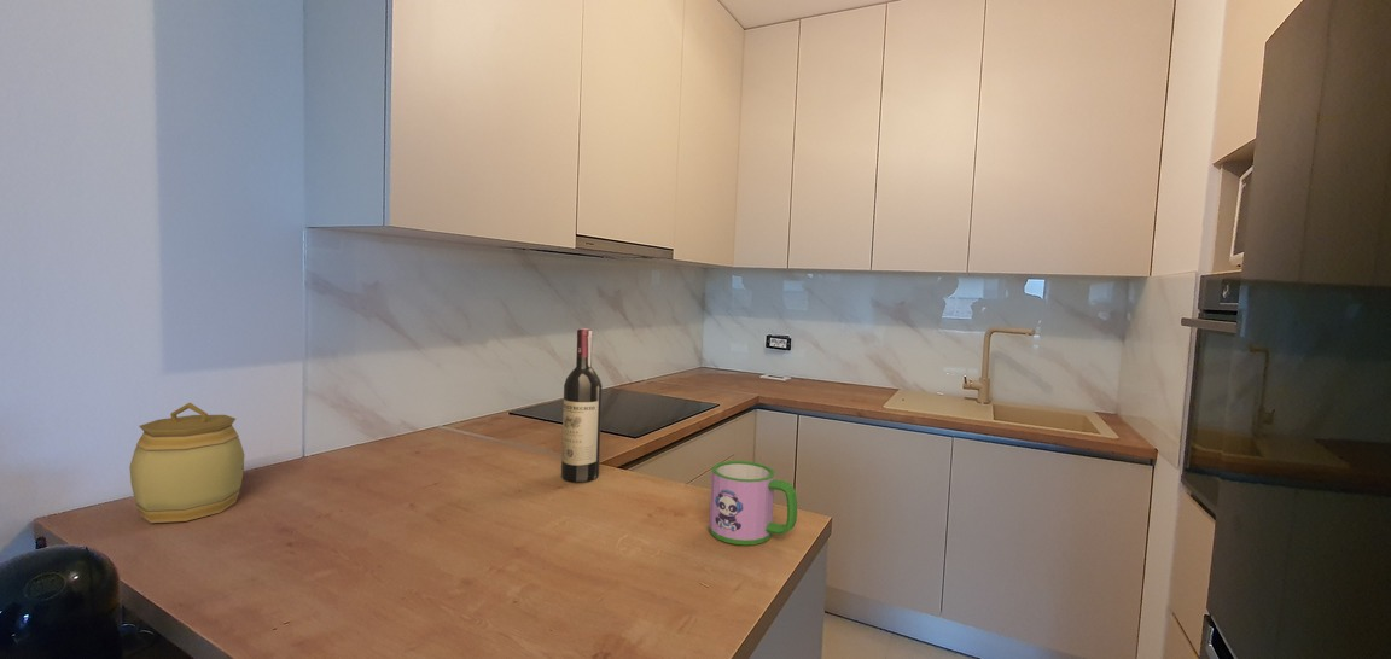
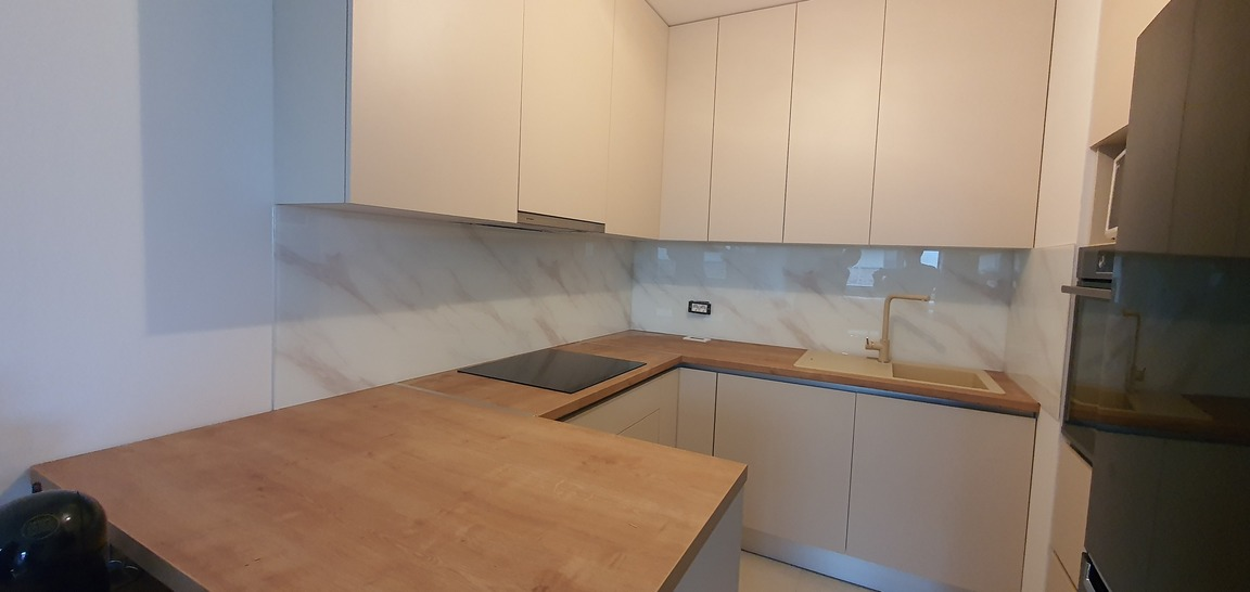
- wine bottle [560,327,604,483]
- mug [708,460,798,546]
- jar [128,402,245,524]
